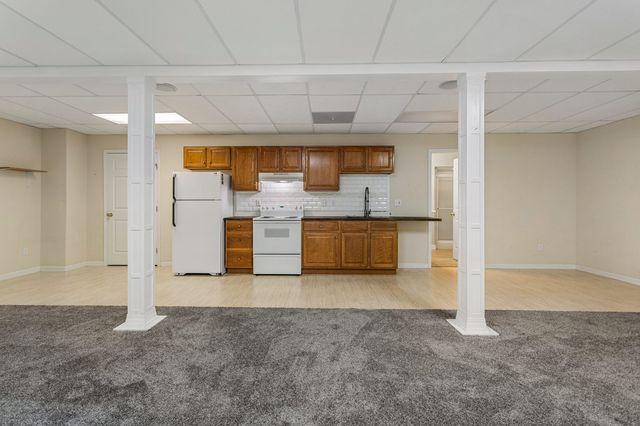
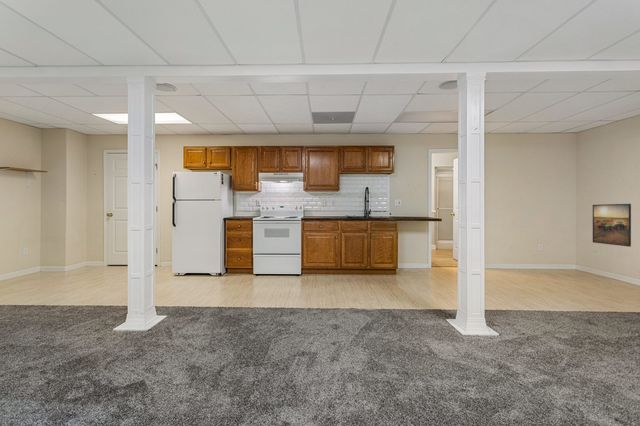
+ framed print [592,203,632,248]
